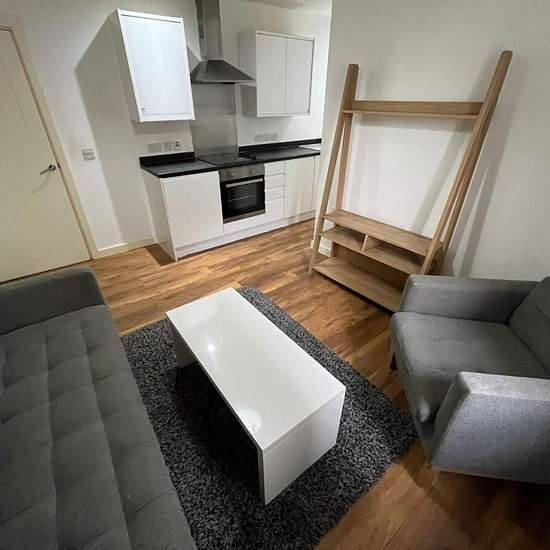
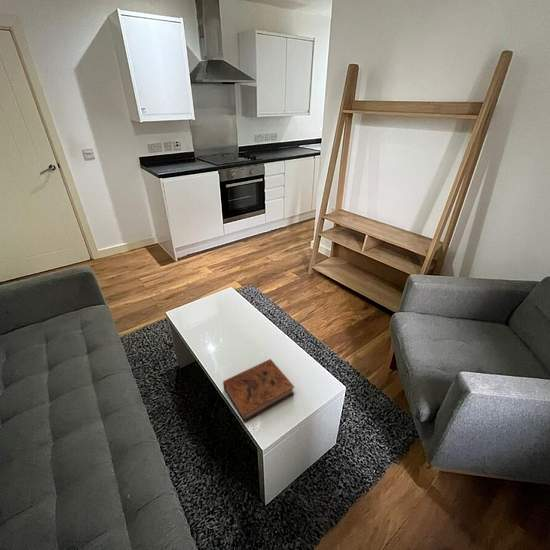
+ book [222,358,295,424]
